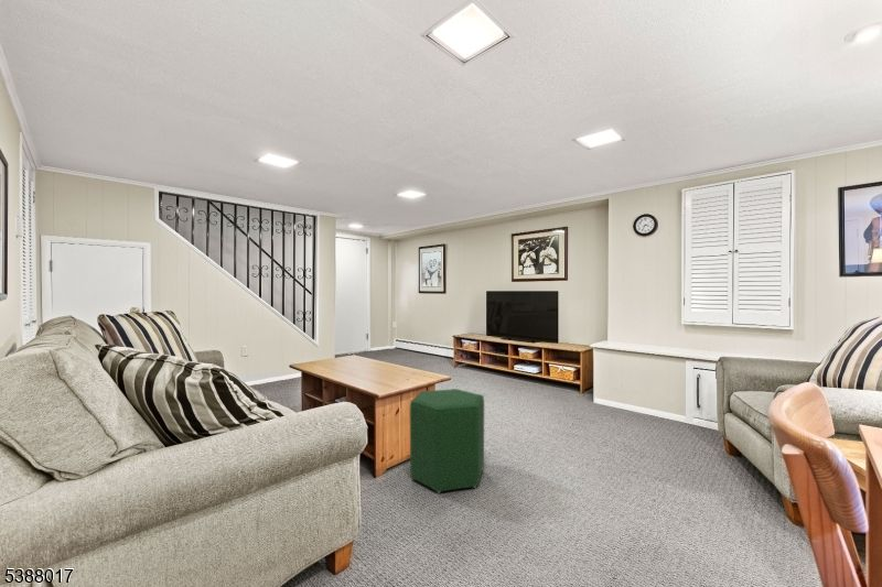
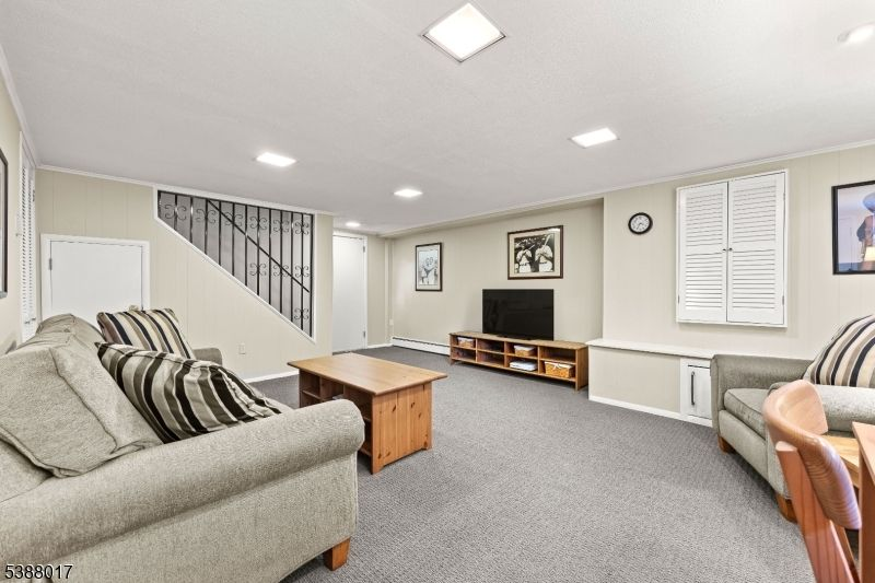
- ottoman [409,388,485,494]
